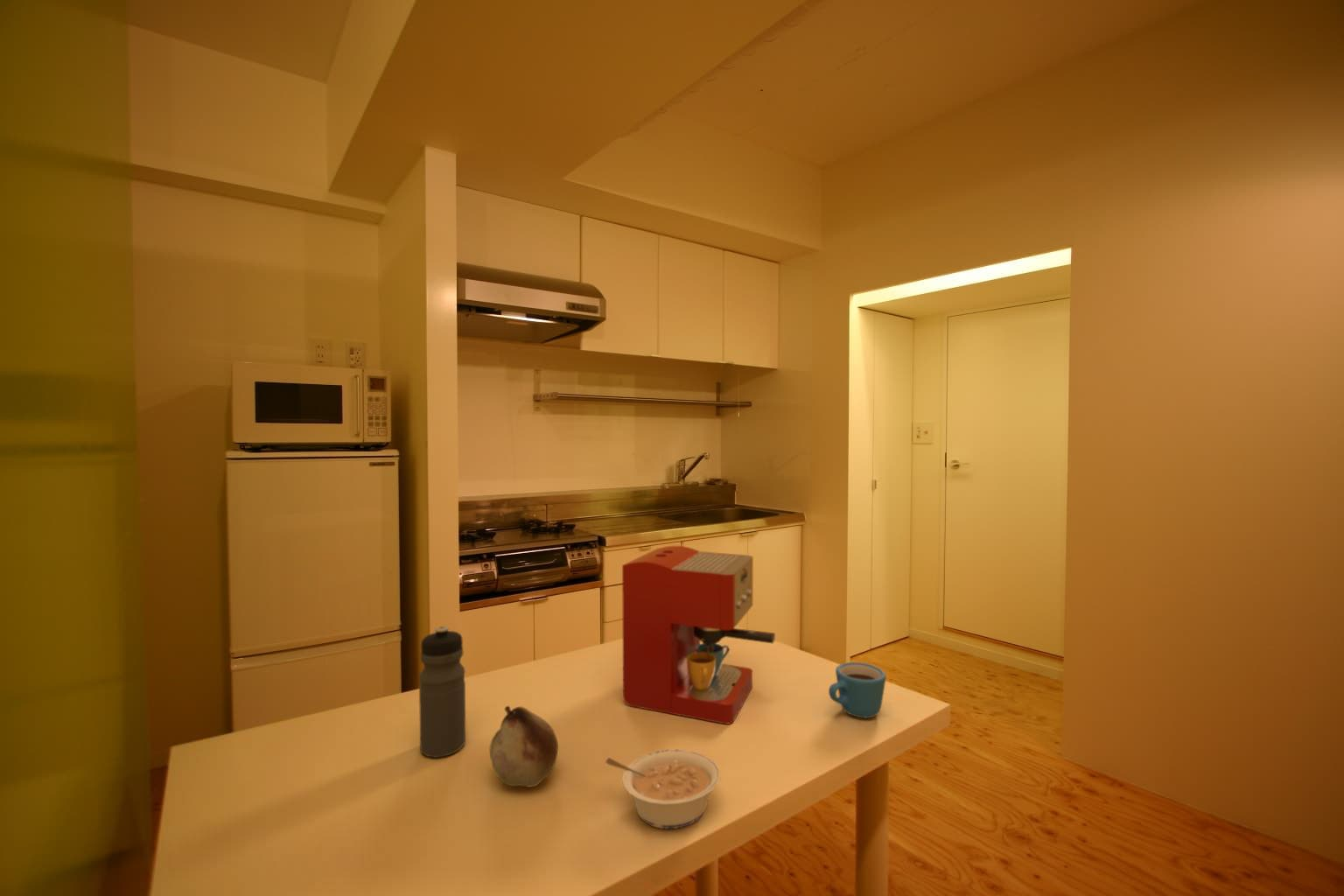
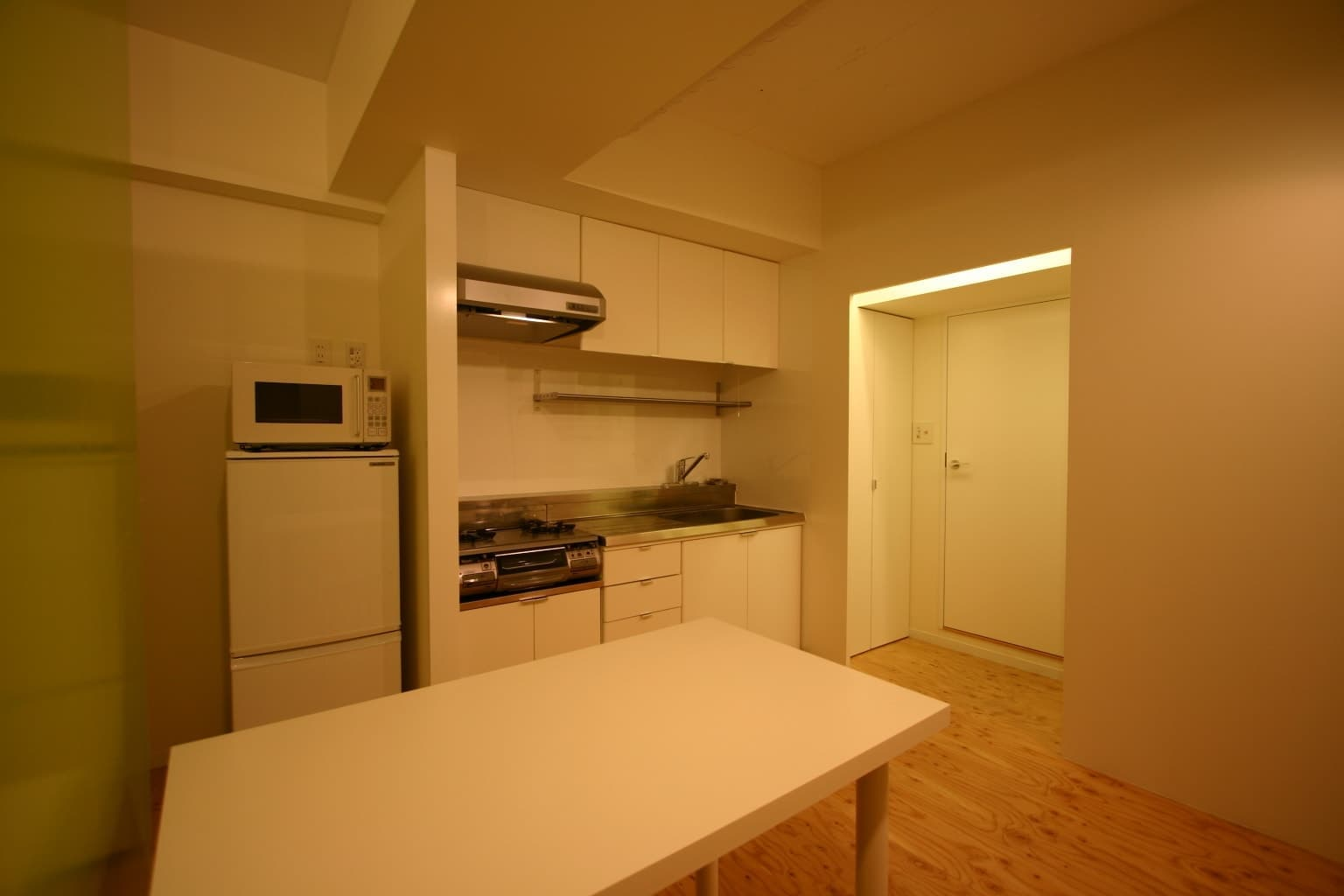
- mug [828,662,887,718]
- fruit [489,705,559,788]
- water bottle [418,626,466,759]
- coffee maker [621,545,776,725]
- legume [605,749,722,830]
